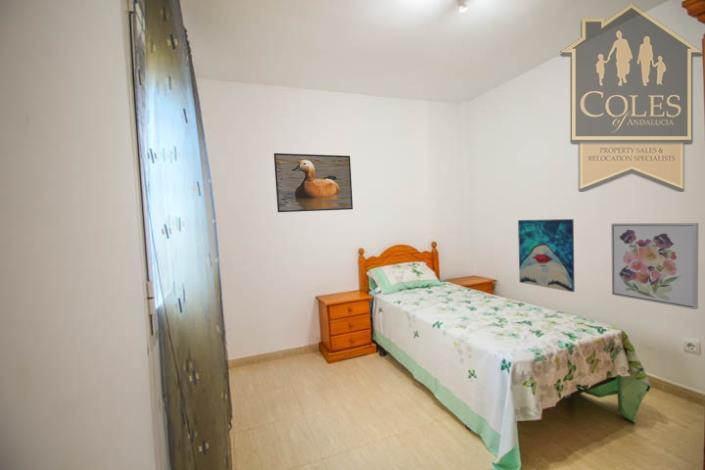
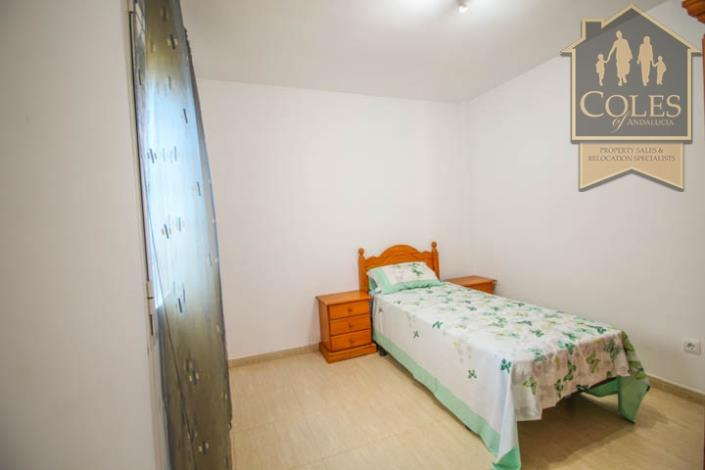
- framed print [273,152,354,213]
- wall art [610,222,700,310]
- wall art [517,218,576,293]
